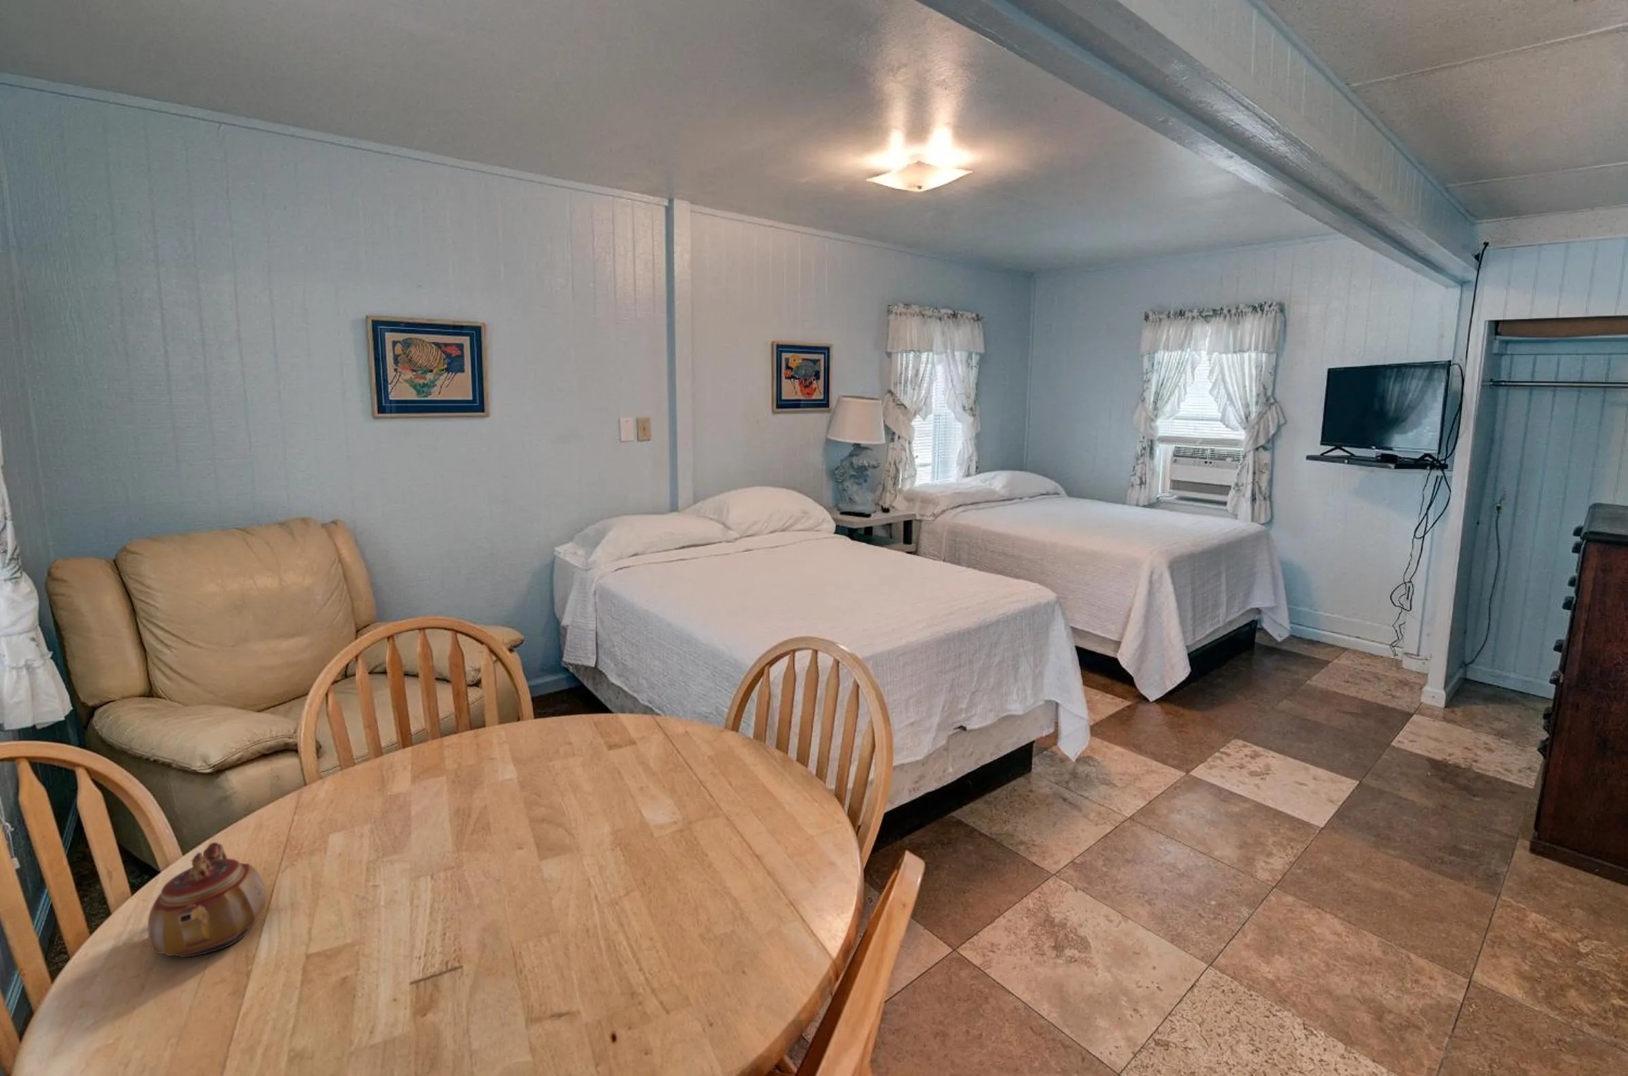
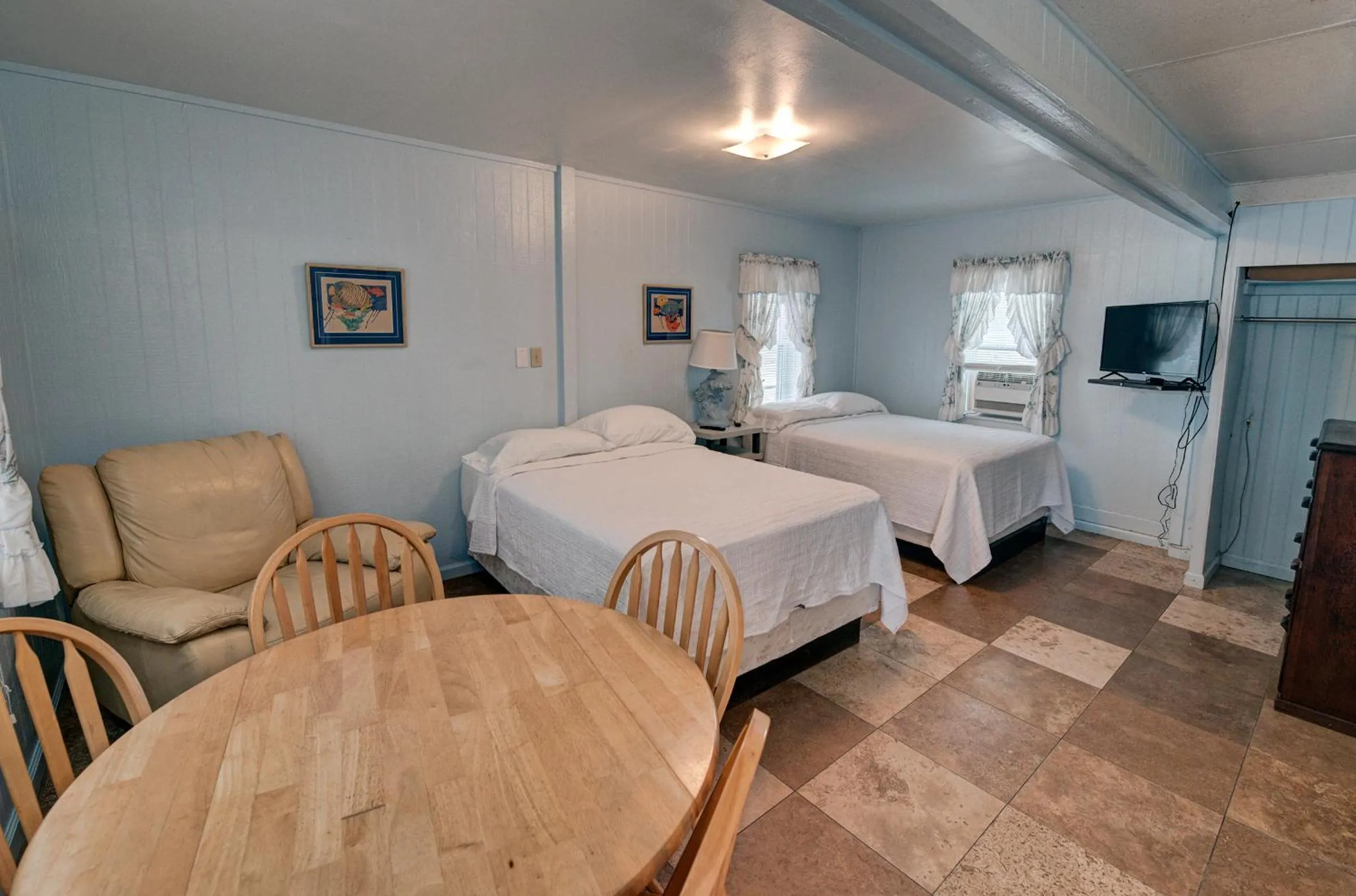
- teapot [148,842,268,958]
